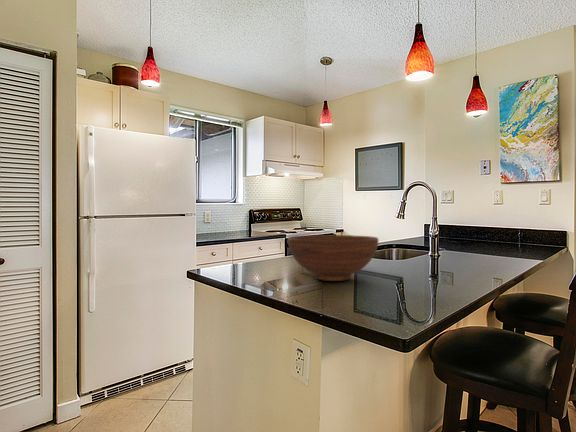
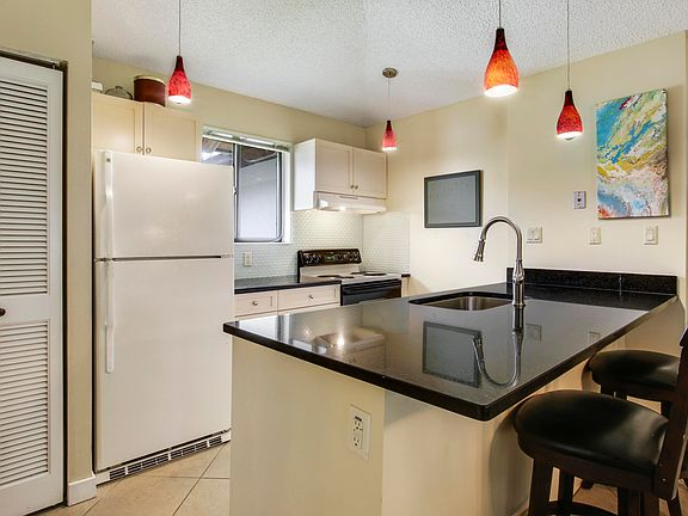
- fruit bowl [287,234,379,282]
